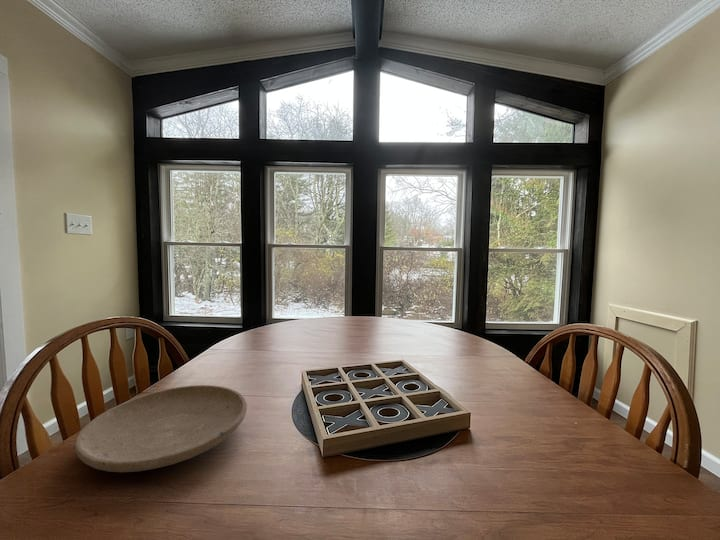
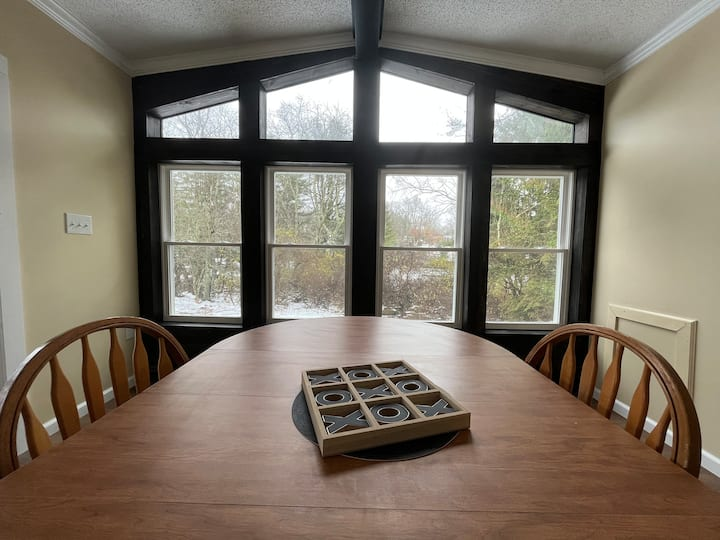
- plate [73,384,248,473]
